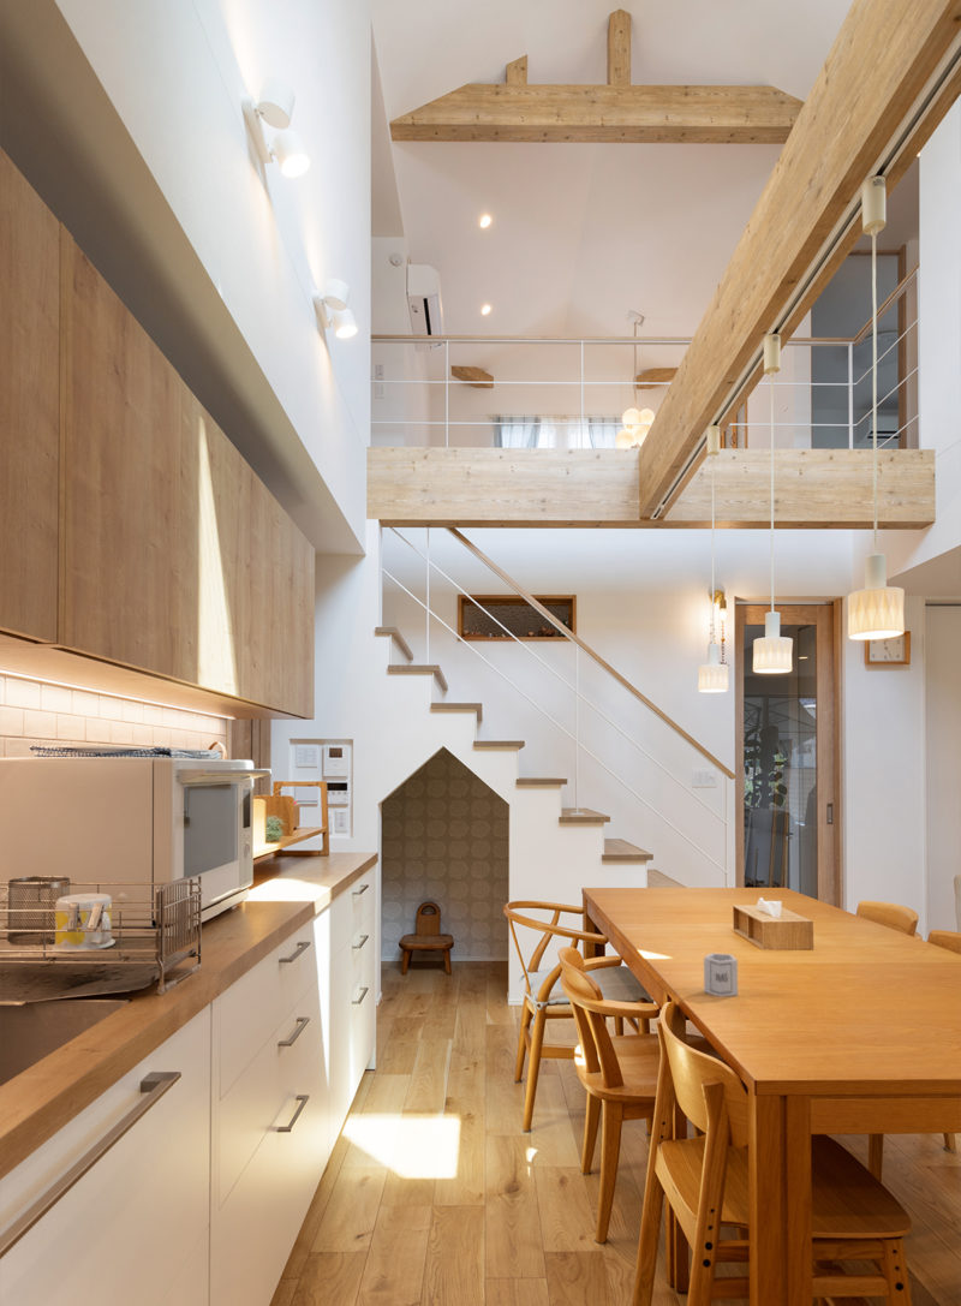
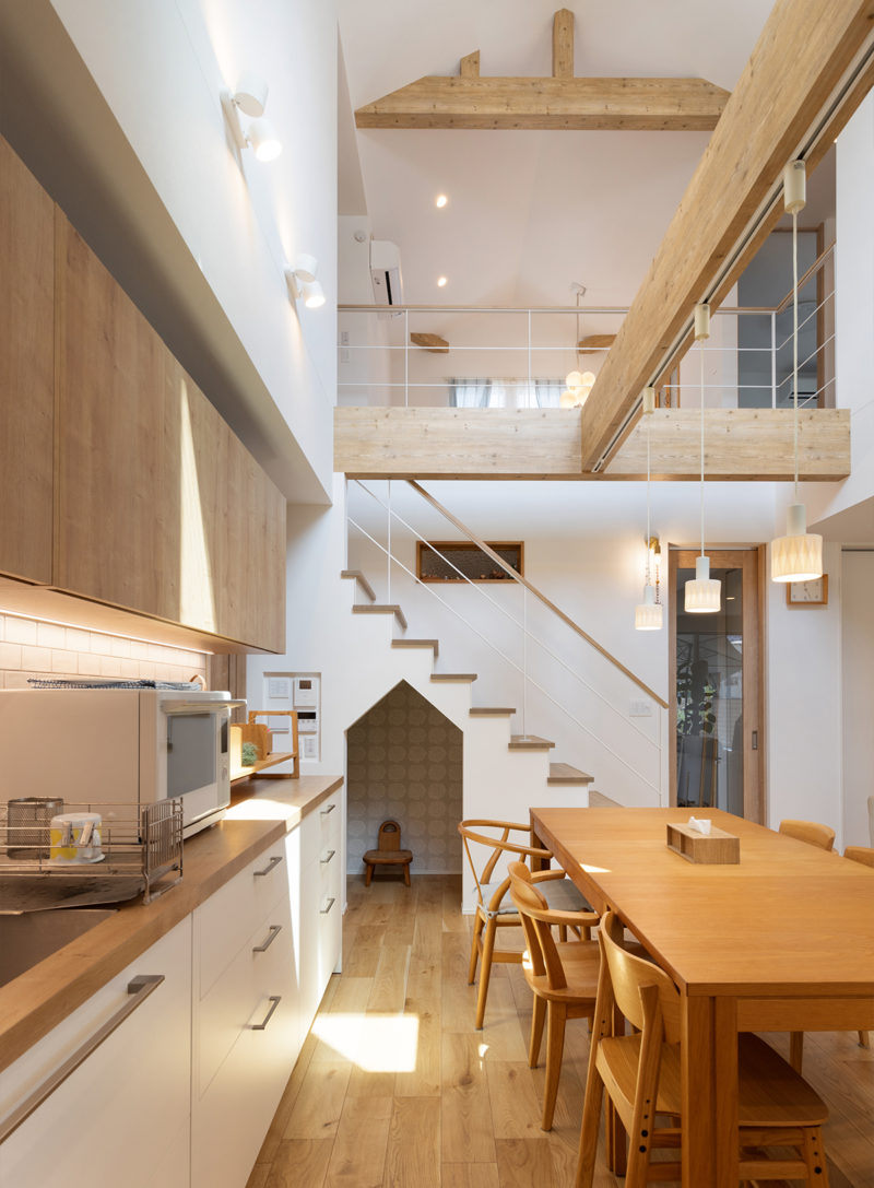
- cup [703,952,739,998]
